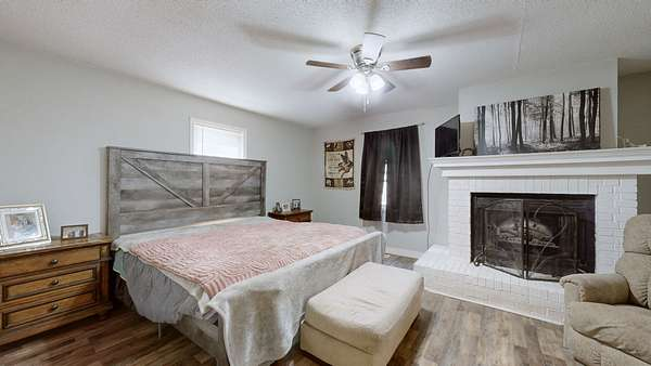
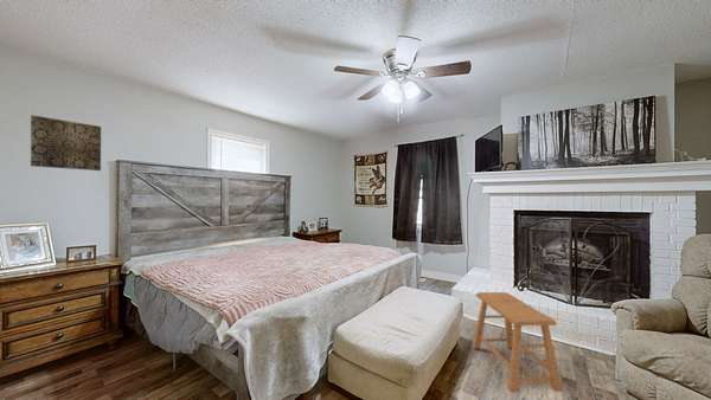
+ stool [472,291,564,393]
+ wall art [30,114,102,172]
